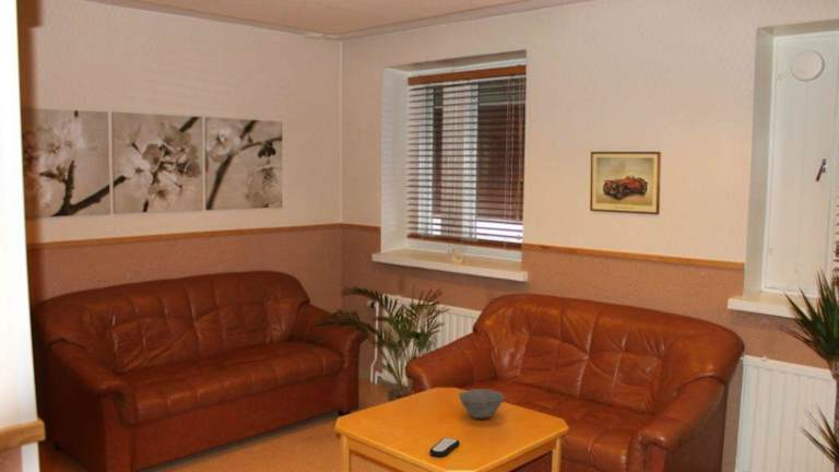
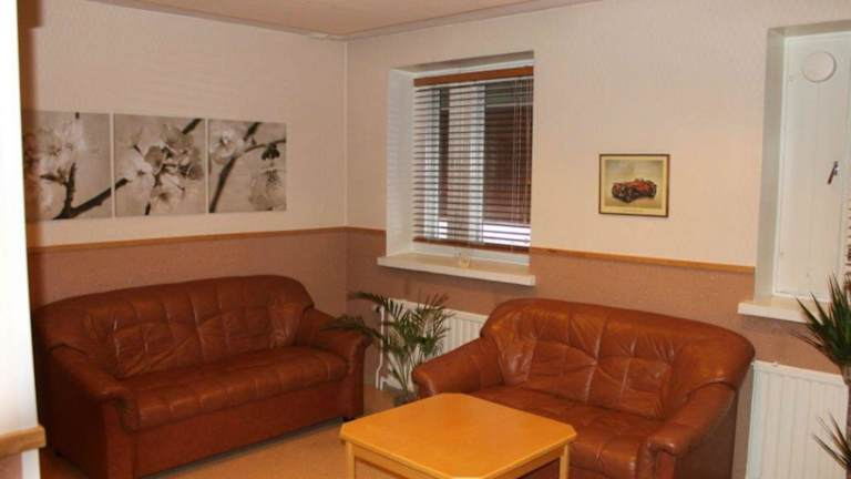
- remote control [428,437,461,458]
- bowl [458,388,506,420]
